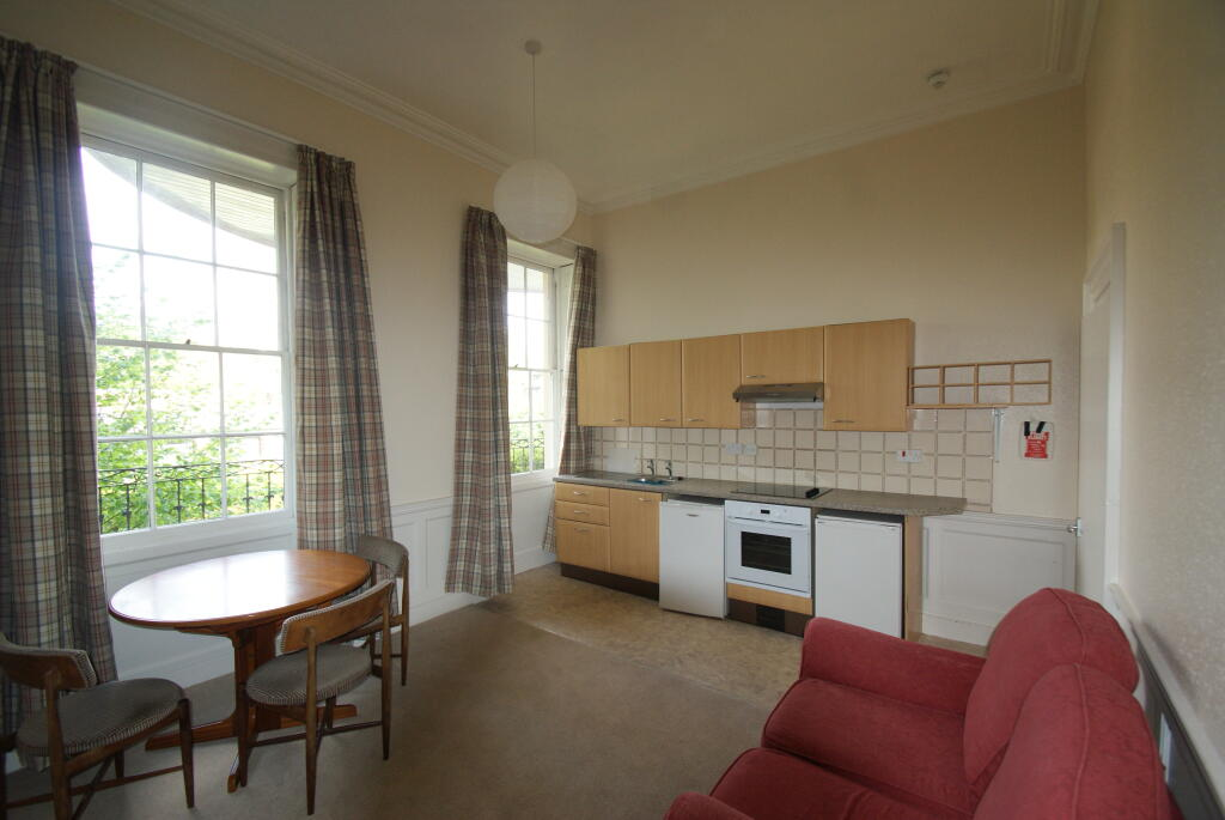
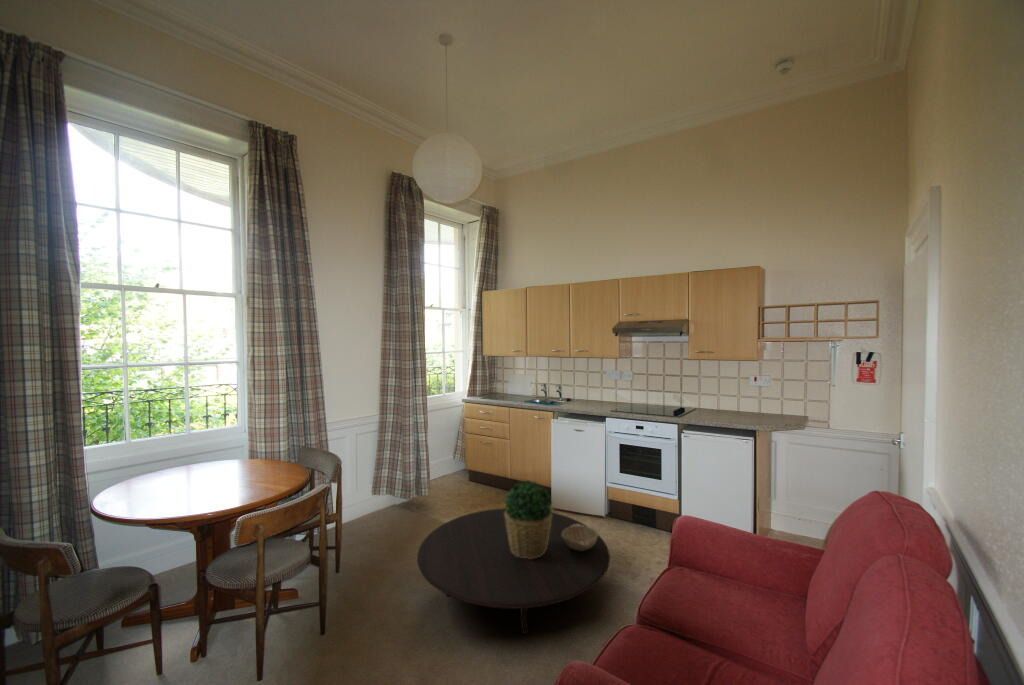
+ table [416,507,611,634]
+ potted plant [504,479,554,559]
+ decorative bowl [562,524,599,551]
